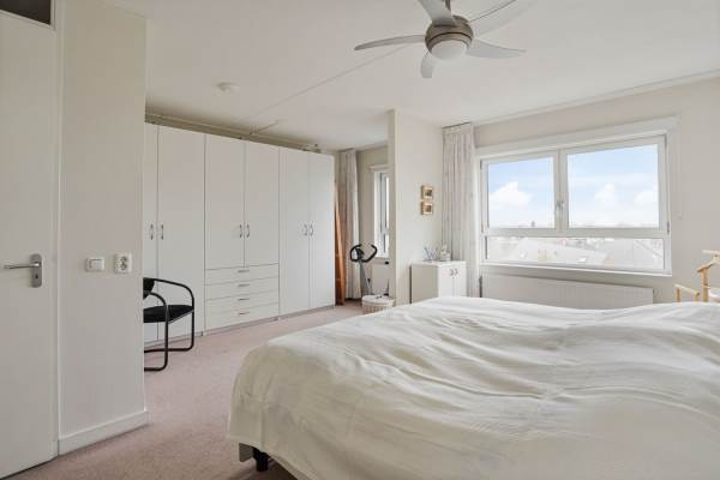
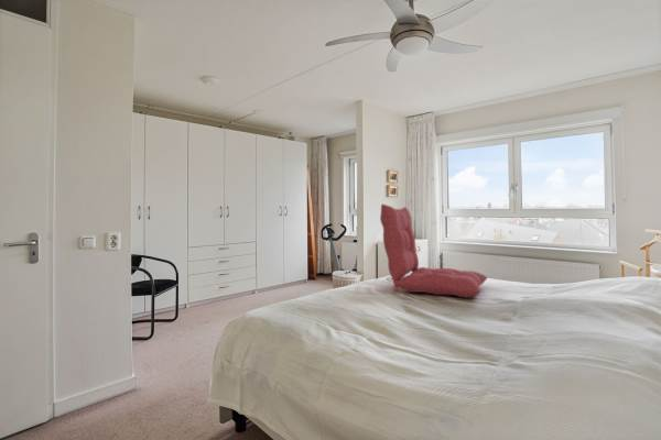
+ seat cushion [379,204,489,298]
